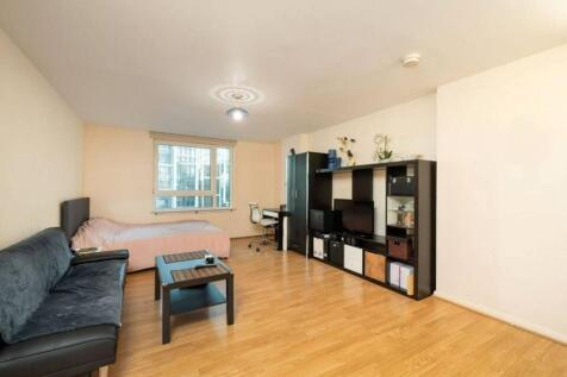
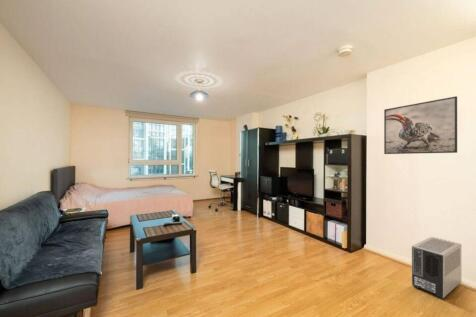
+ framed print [383,95,458,155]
+ air purifier [411,236,462,300]
